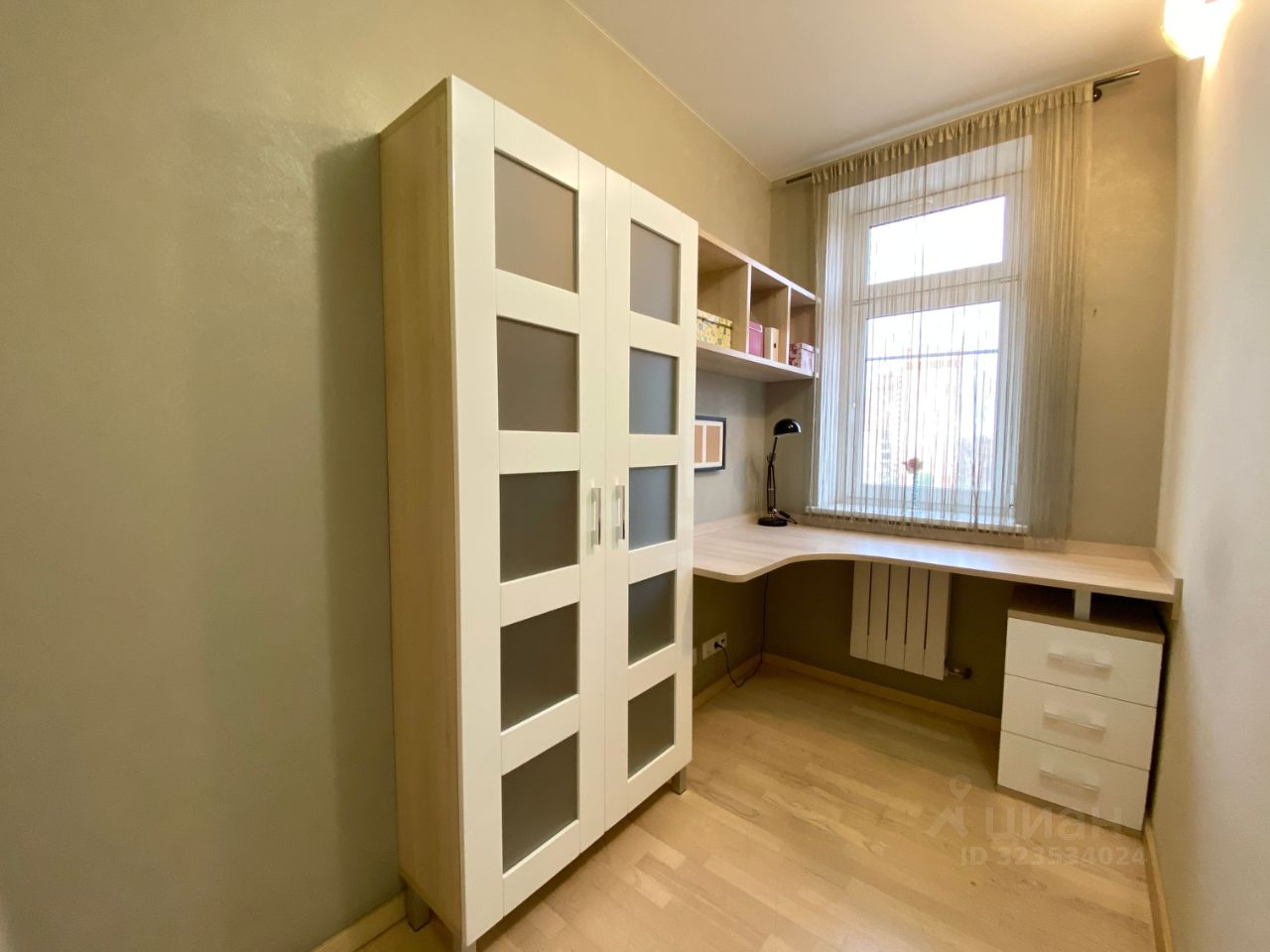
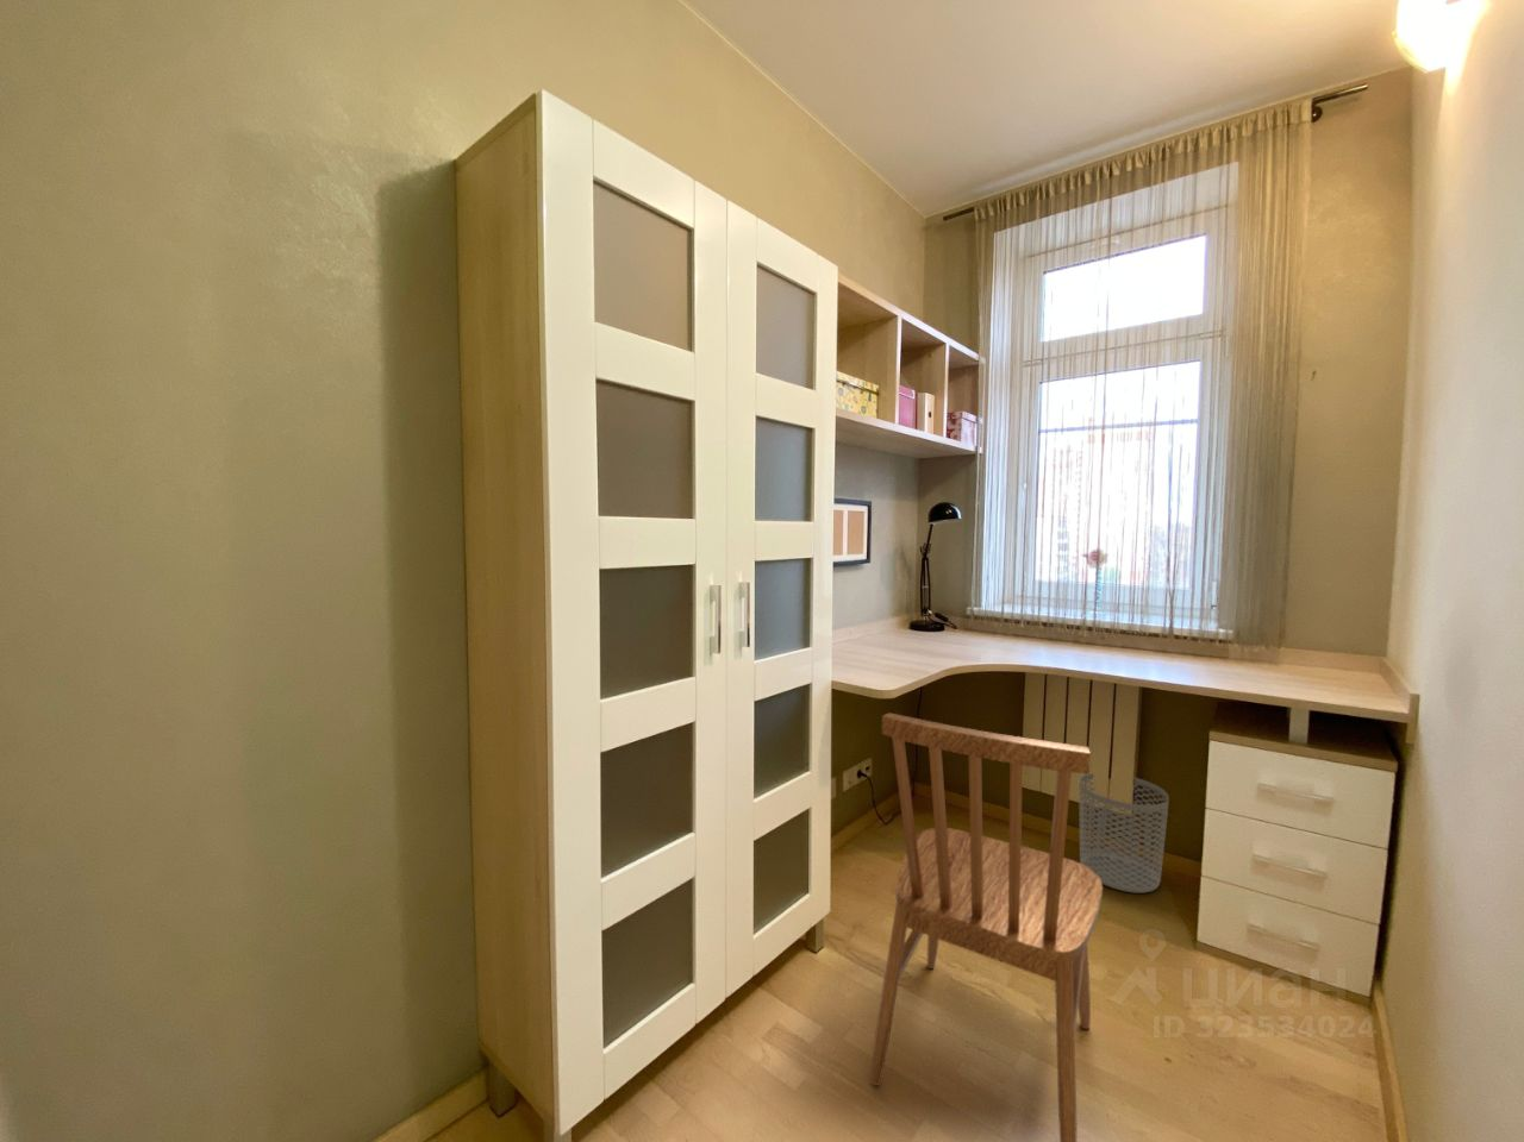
+ dining chair [869,711,1104,1142]
+ waste bin [1078,773,1170,895]
